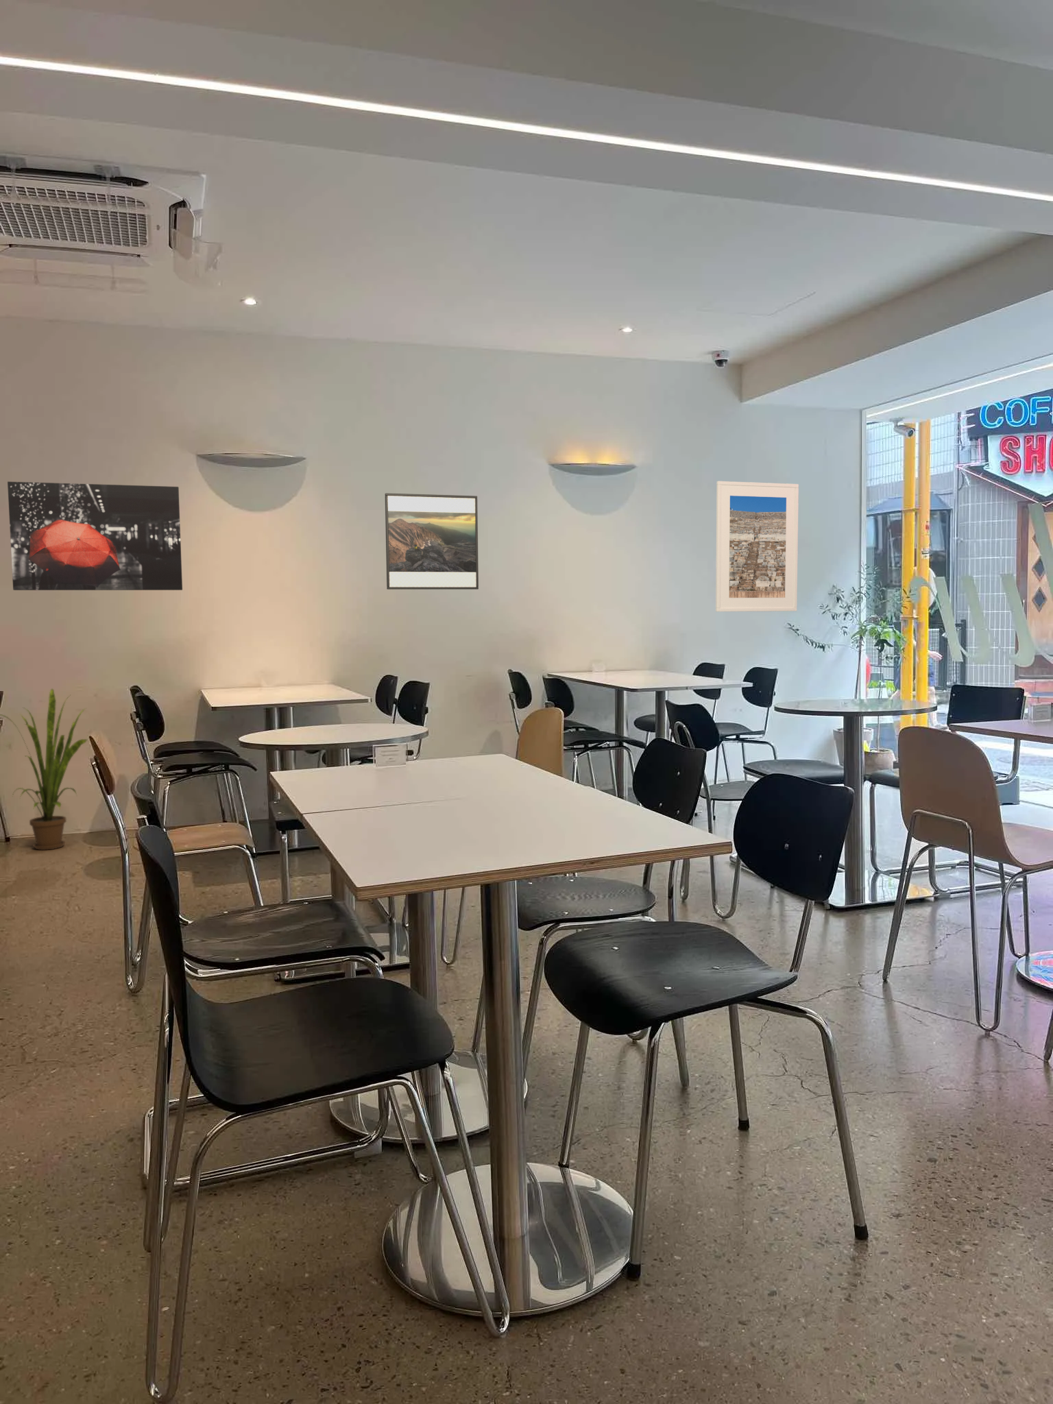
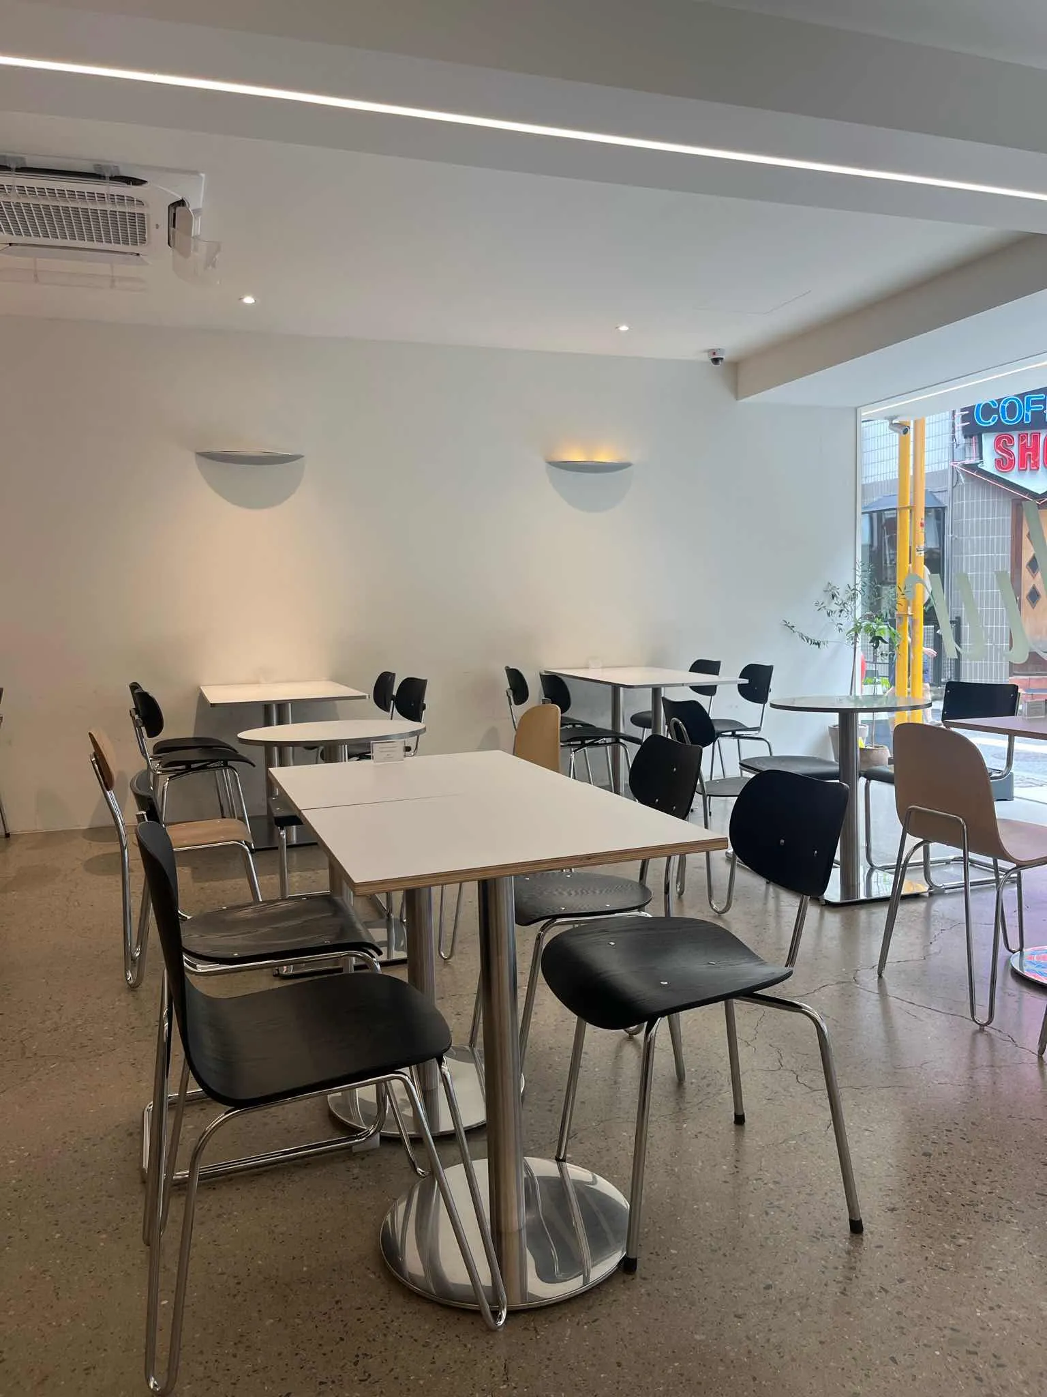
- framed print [385,493,479,590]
- wall art [7,481,183,591]
- house plant [0,688,88,851]
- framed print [715,481,800,612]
